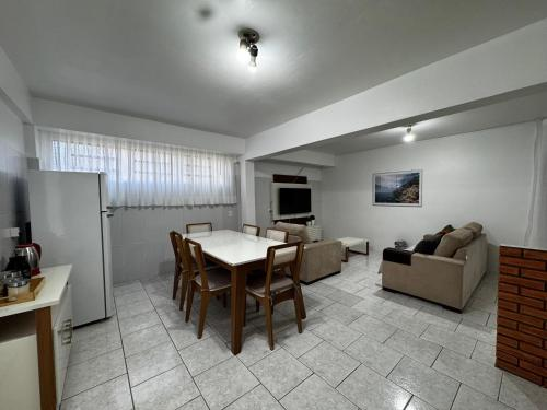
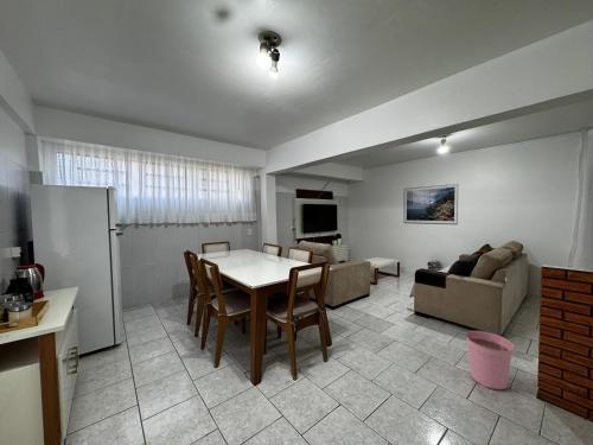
+ plant pot [465,330,516,390]
